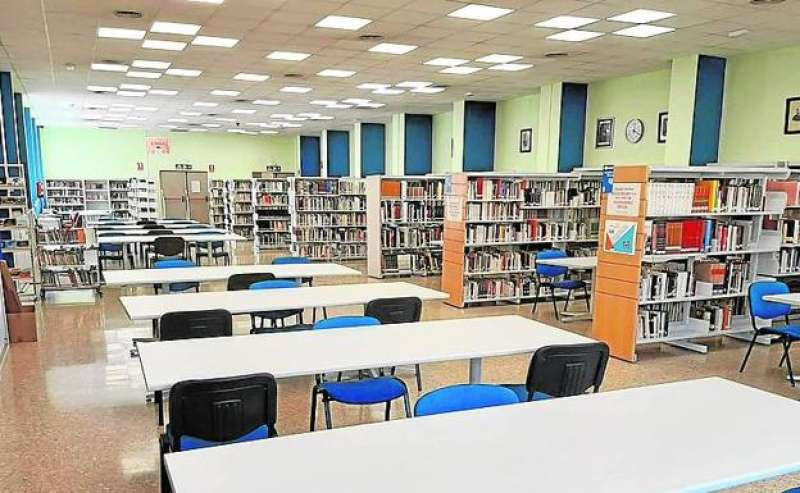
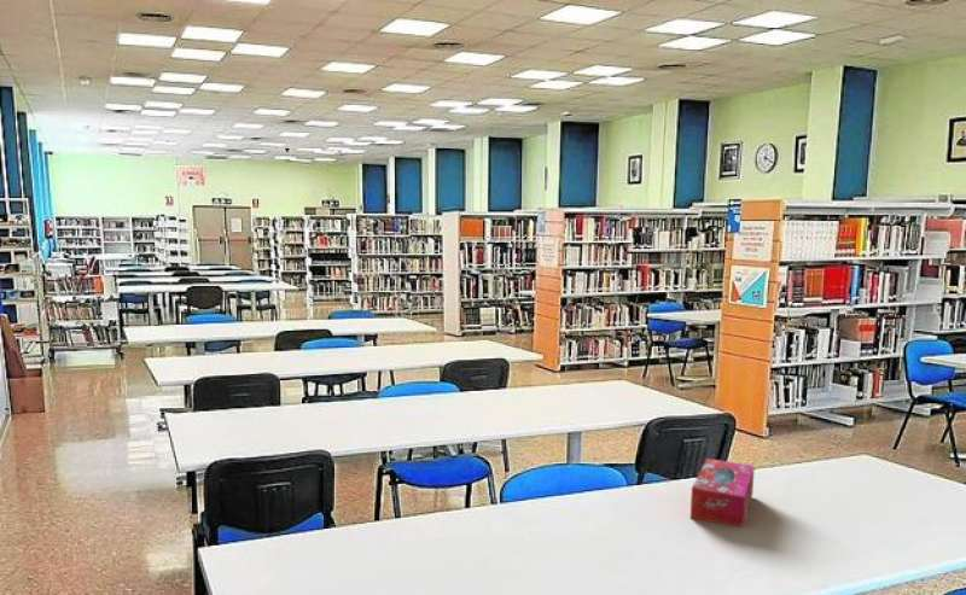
+ tissue box [689,457,756,529]
